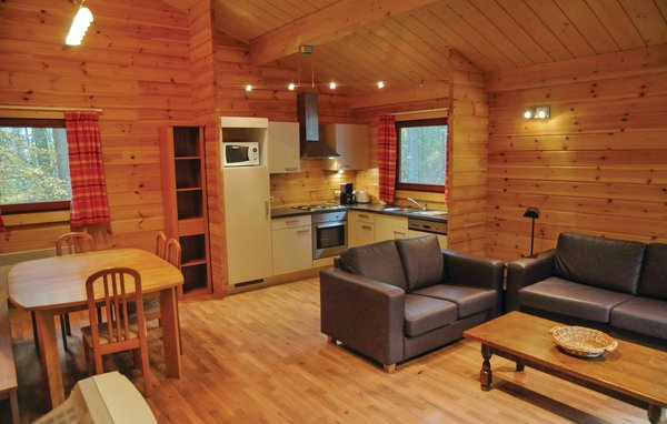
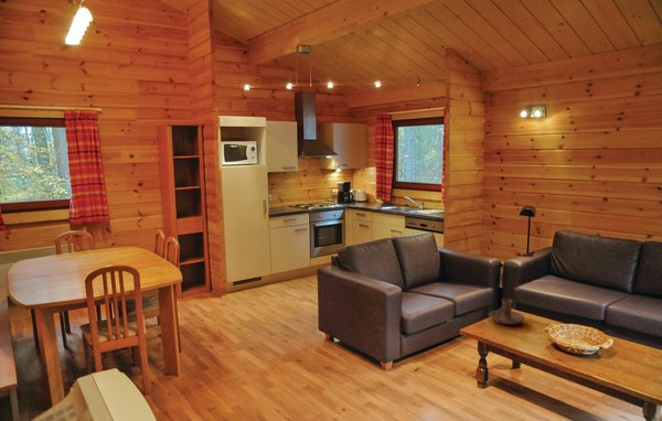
+ candle holder [489,298,525,325]
